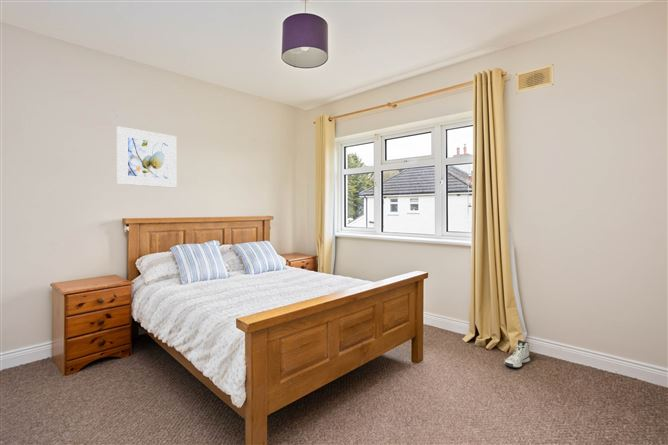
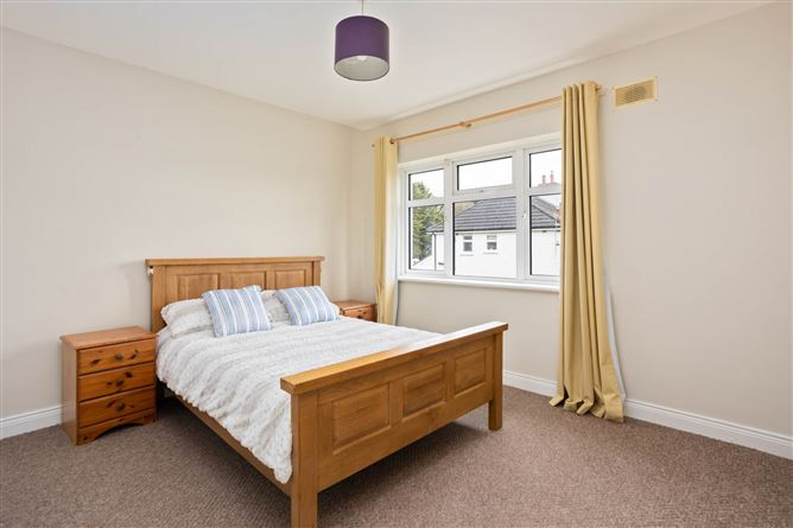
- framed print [116,126,178,189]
- sneaker [503,339,531,369]
